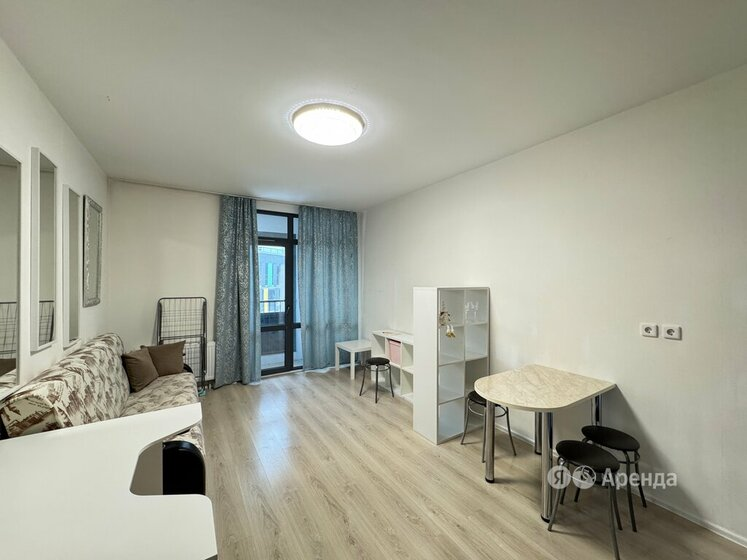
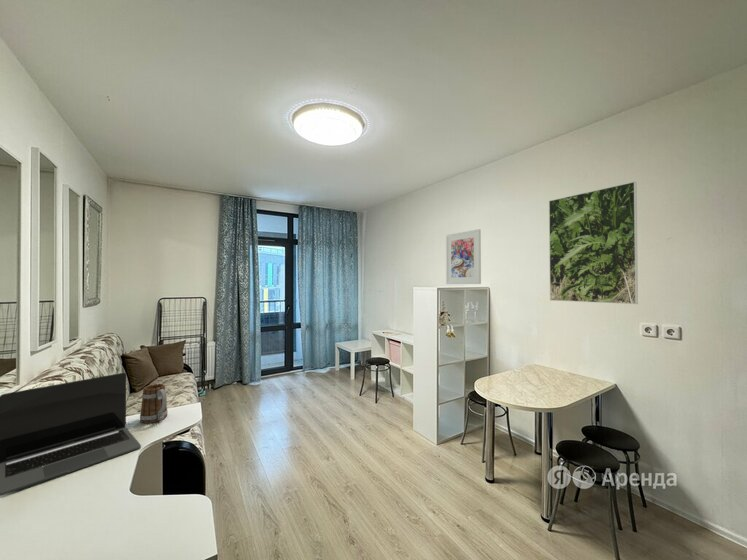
+ mug [139,383,169,424]
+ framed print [445,228,482,285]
+ laptop [0,372,142,497]
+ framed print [548,181,639,305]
